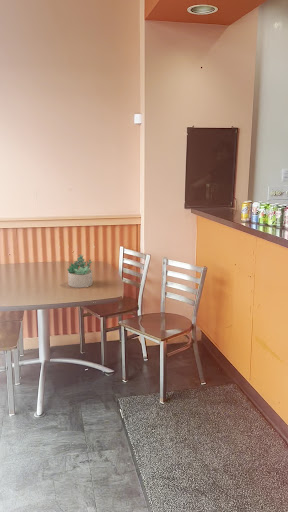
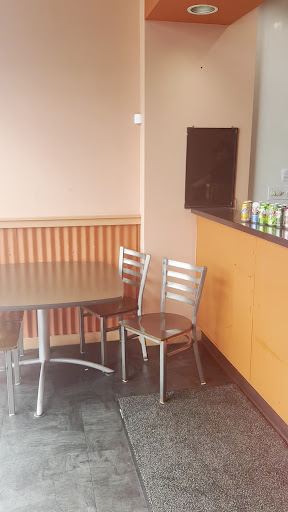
- succulent plant [66,253,93,289]
